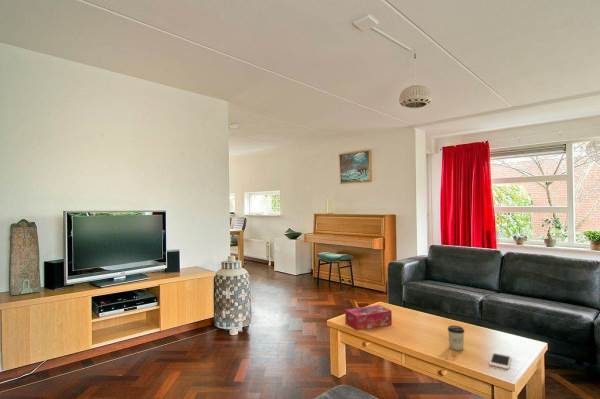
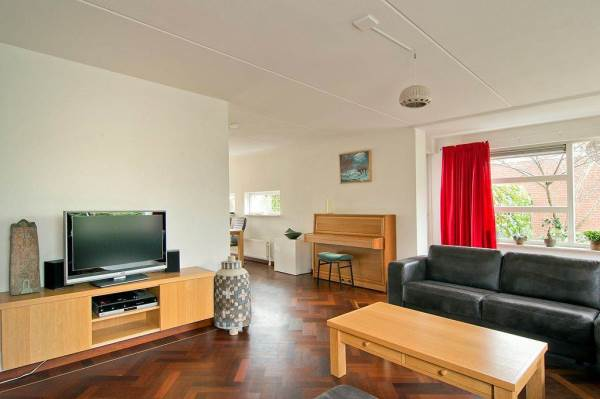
- cell phone [488,351,512,370]
- tissue box [344,304,393,332]
- cup [447,324,466,352]
